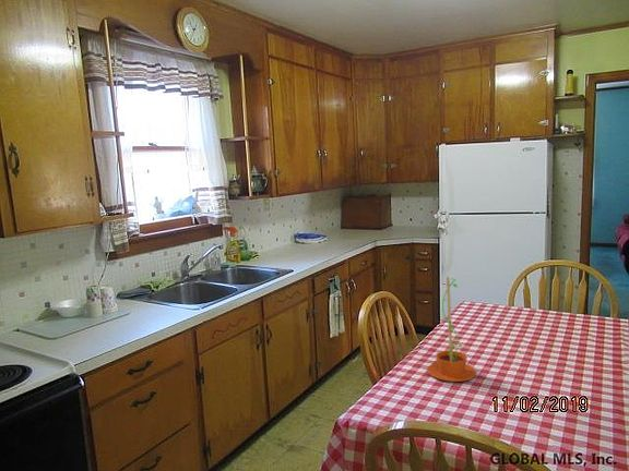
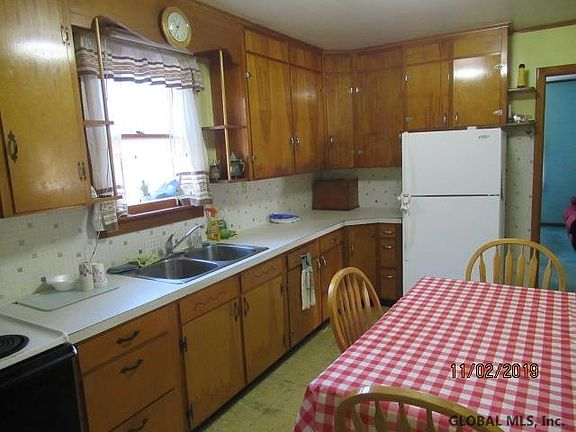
- flower pot [427,276,477,383]
